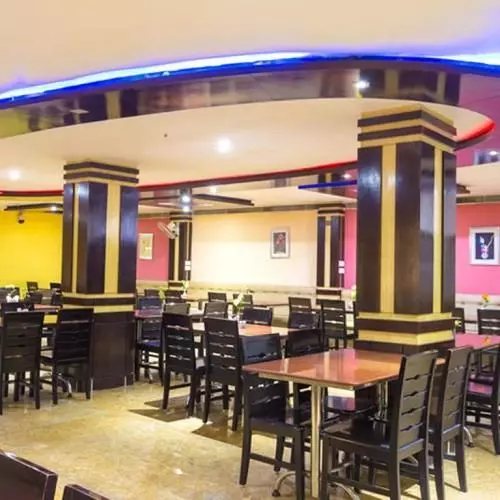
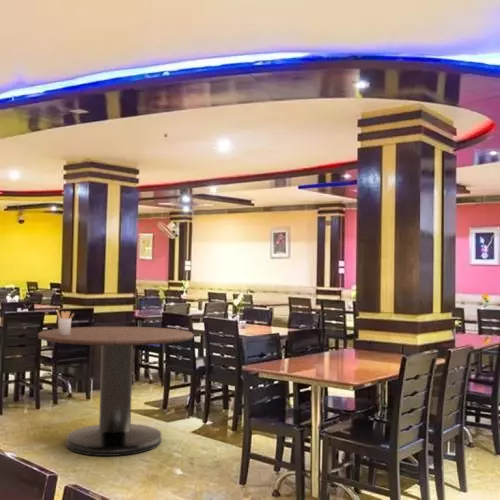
+ dining table [37,326,194,457]
+ utensil holder [56,310,75,335]
